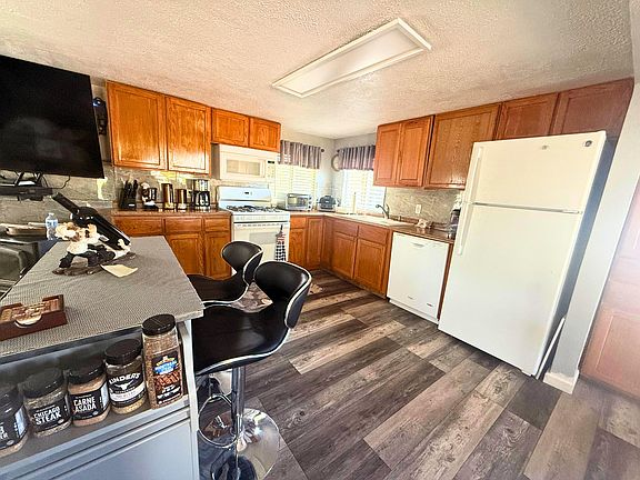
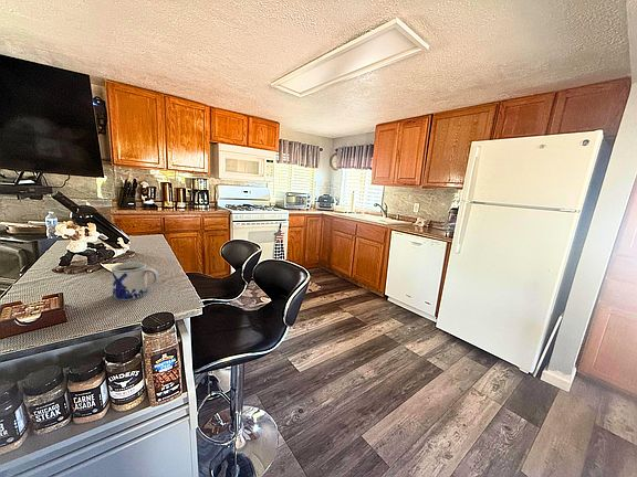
+ mug [111,262,159,301]
